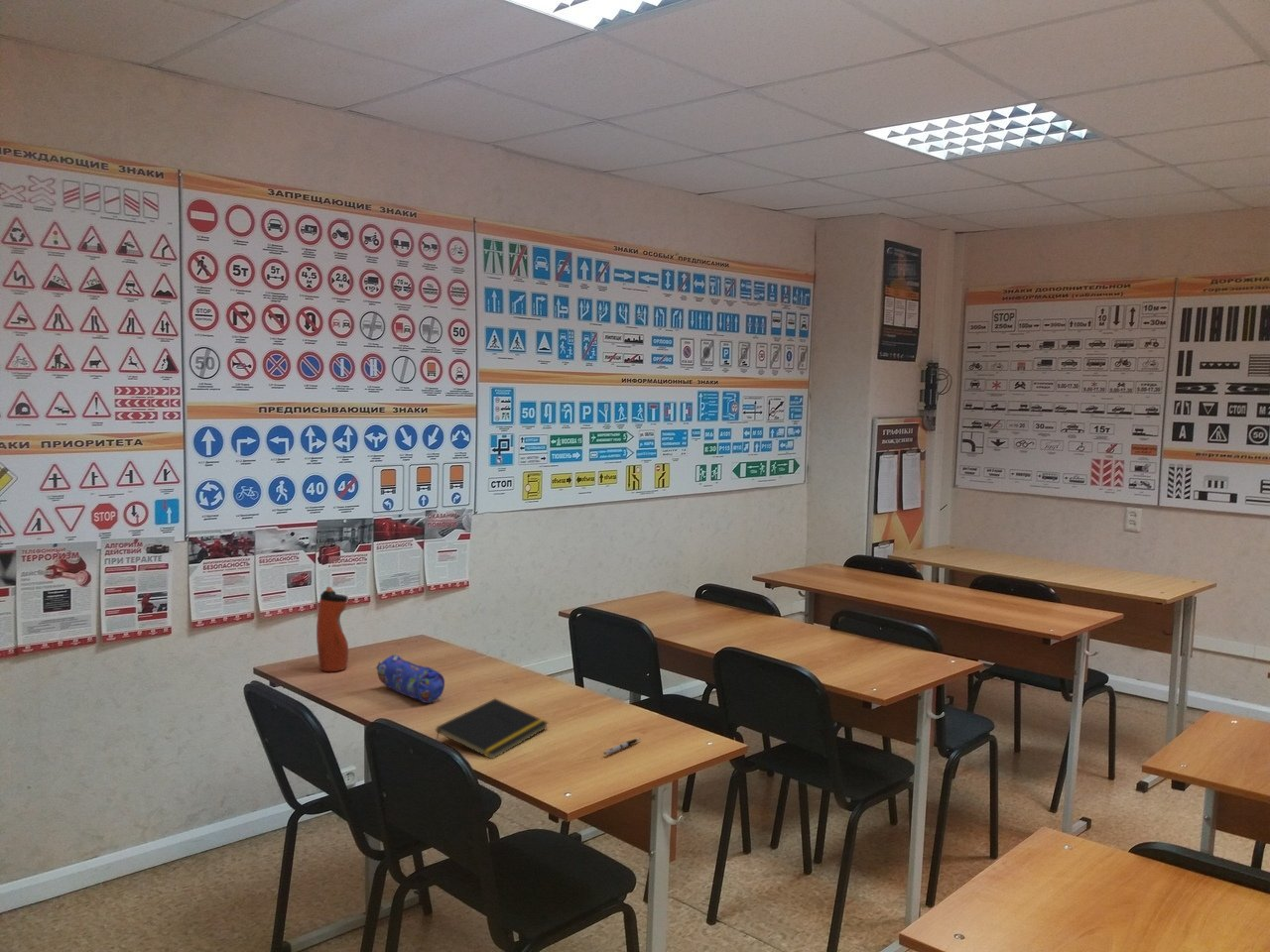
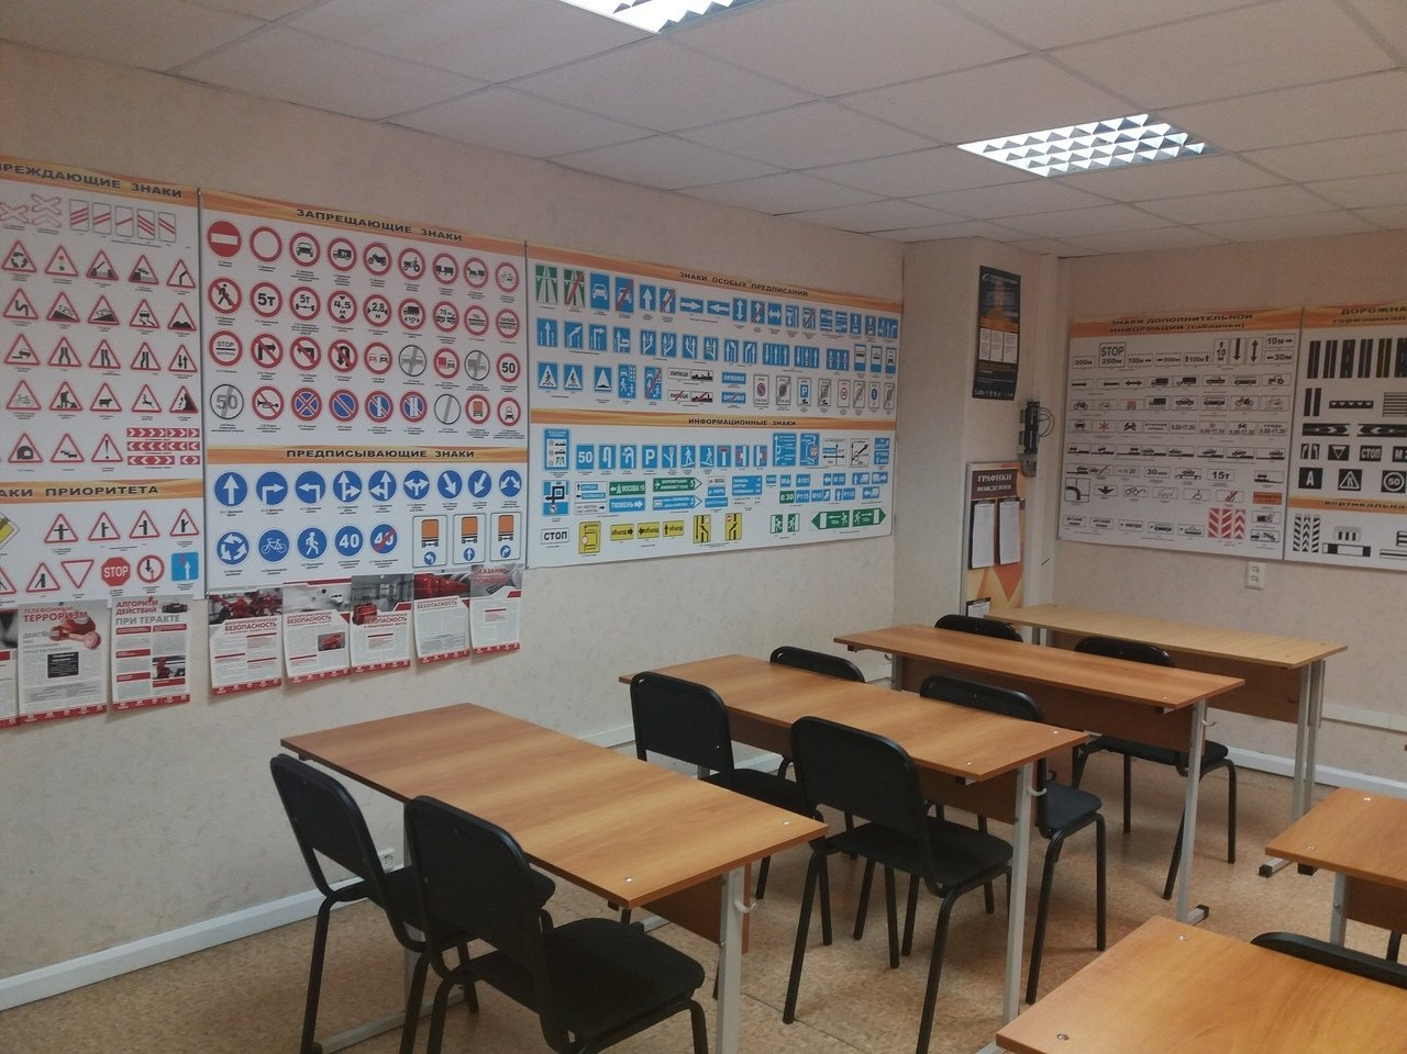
- water bottle [316,586,349,672]
- notepad [435,697,549,760]
- pen [602,738,641,756]
- pencil case [375,653,445,704]
